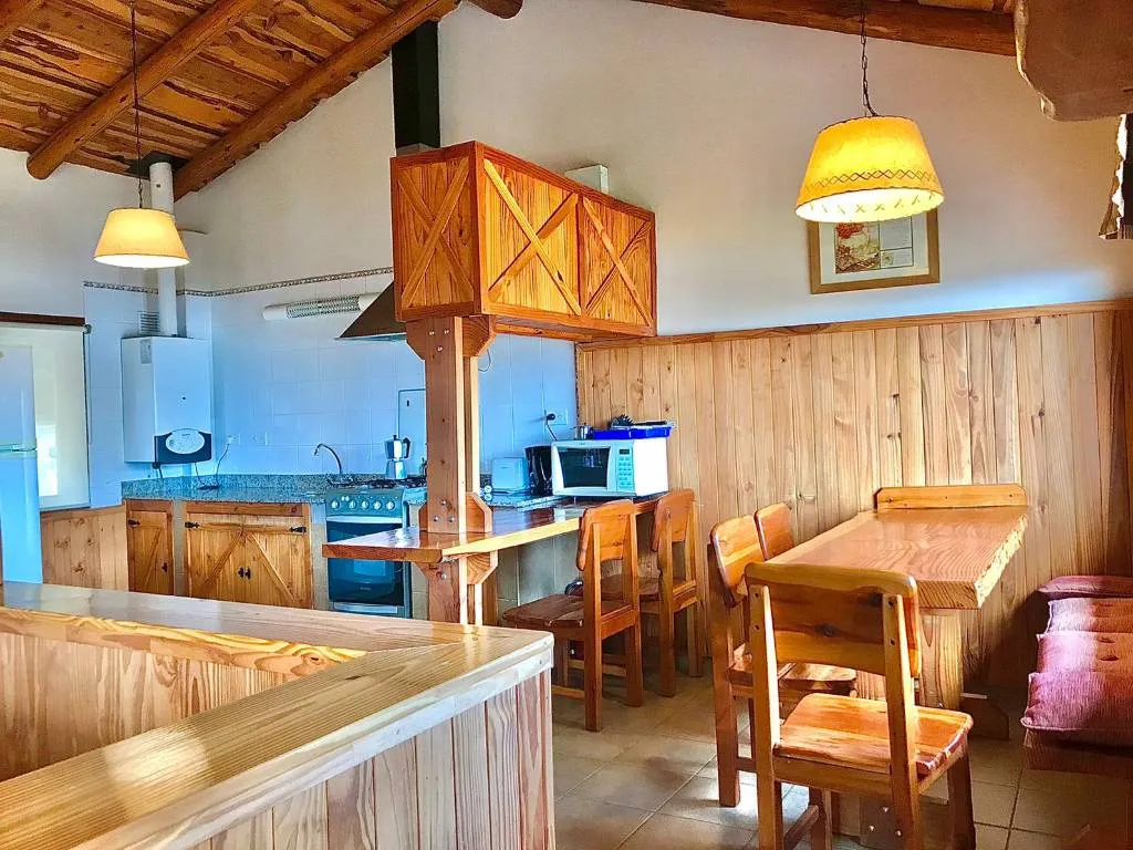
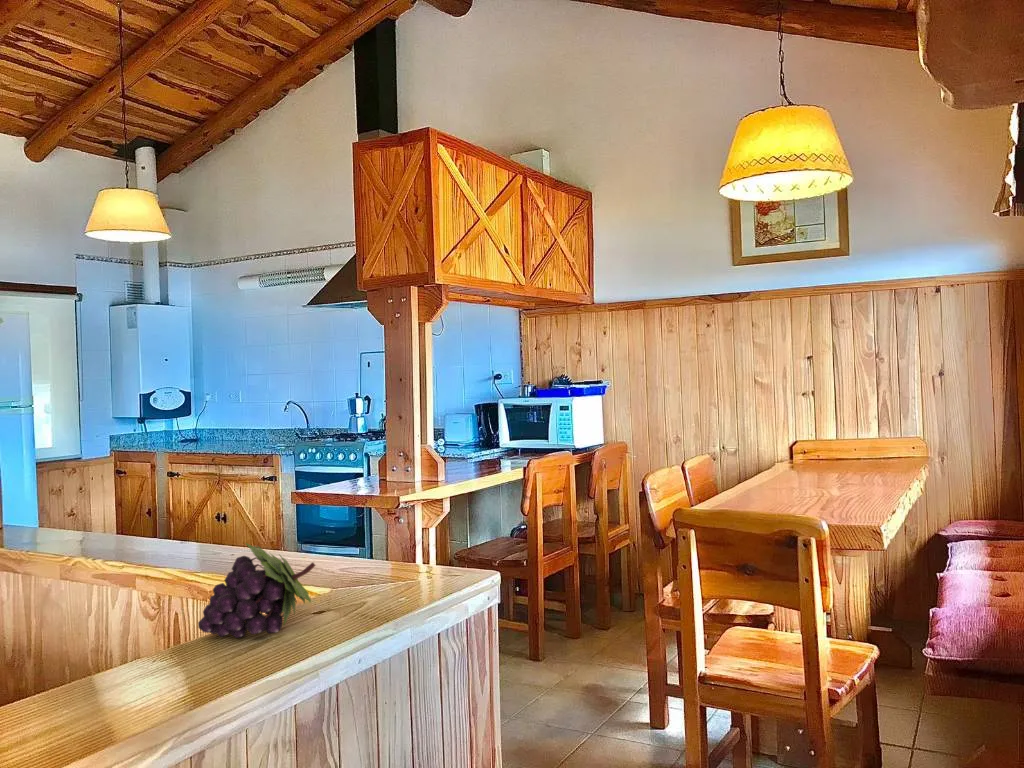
+ fruit [197,542,317,639]
